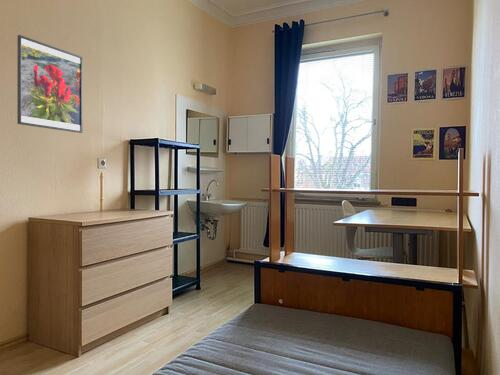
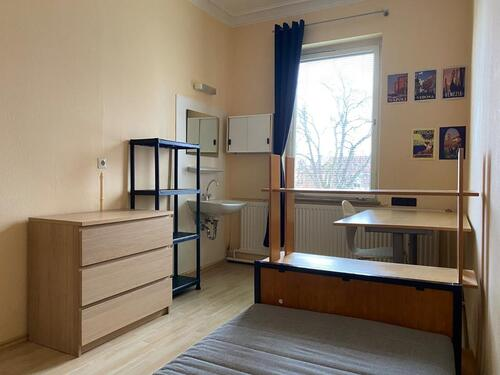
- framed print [16,34,84,134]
